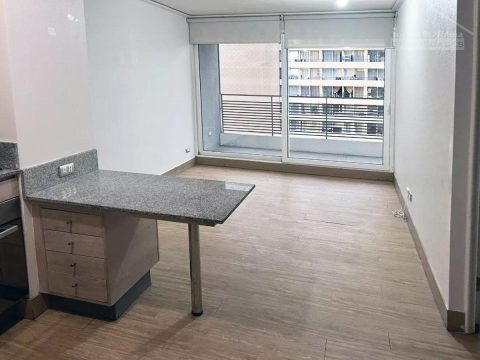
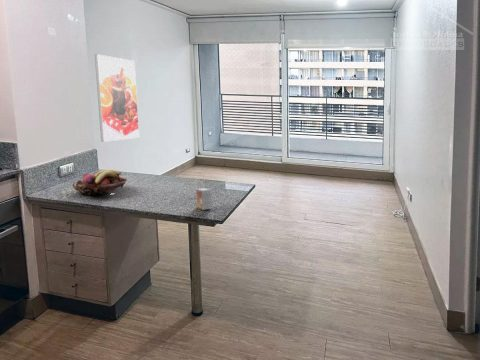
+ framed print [94,53,140,143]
+ small box [195,187,213,211]
+ fruit basket [72,168,128,196]
